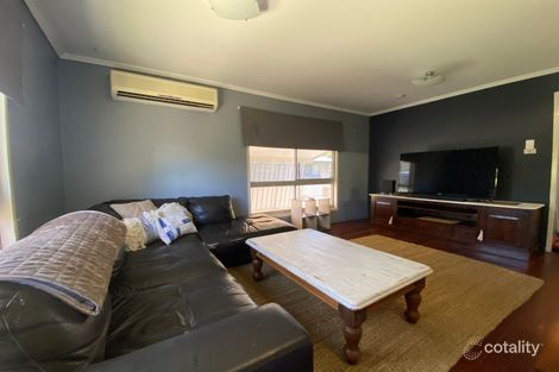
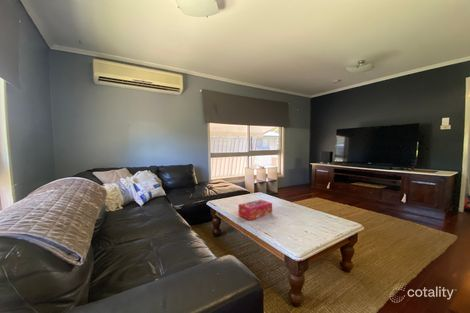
+ tissue box [238,199,273,221]
